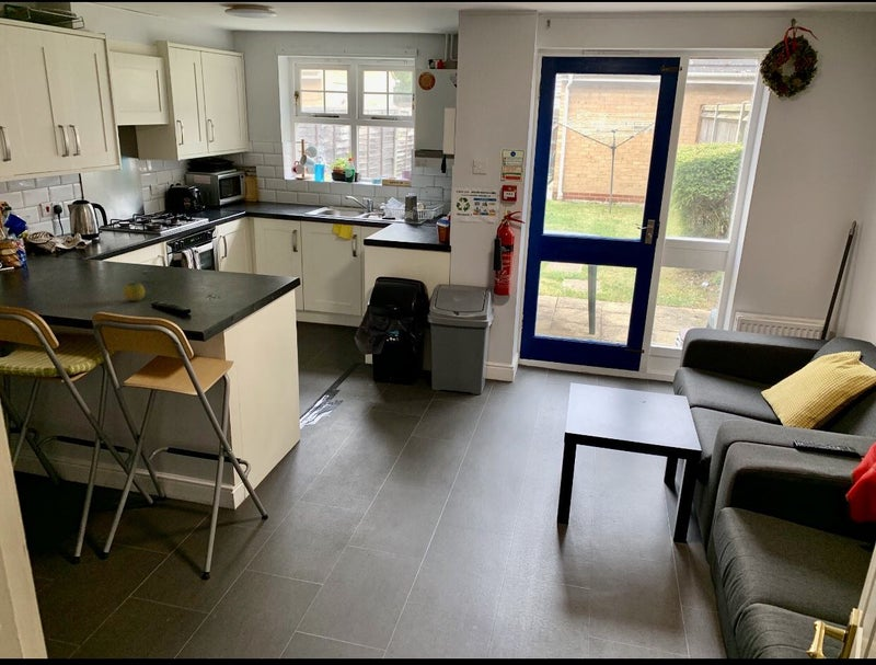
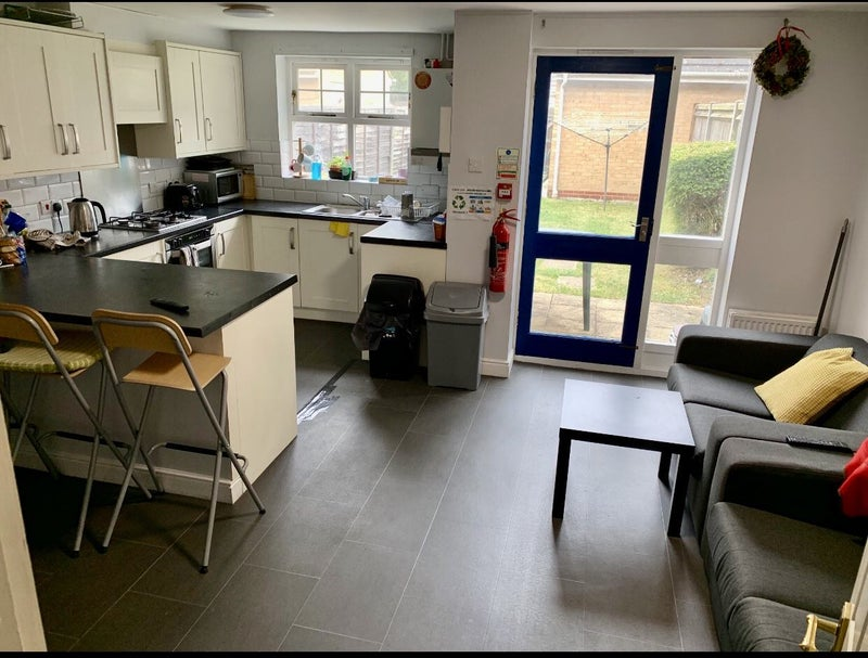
- fruit [123,282,146,302]
